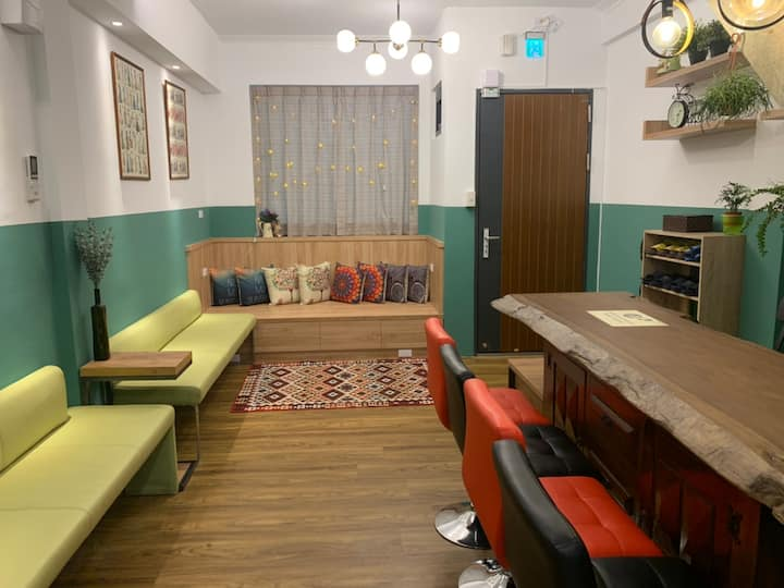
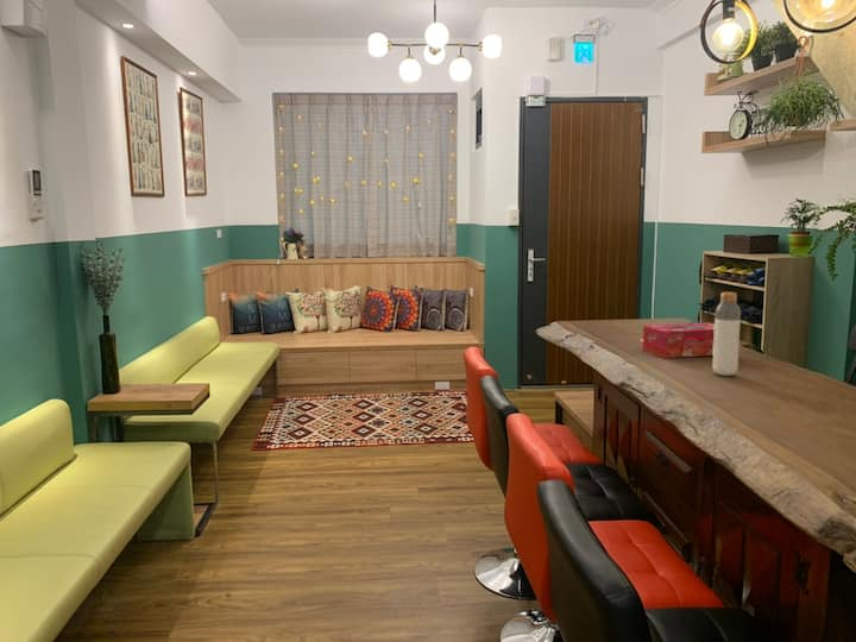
+ bottle [711,291,742,377]
+ tissue box [642,322,715,359]
